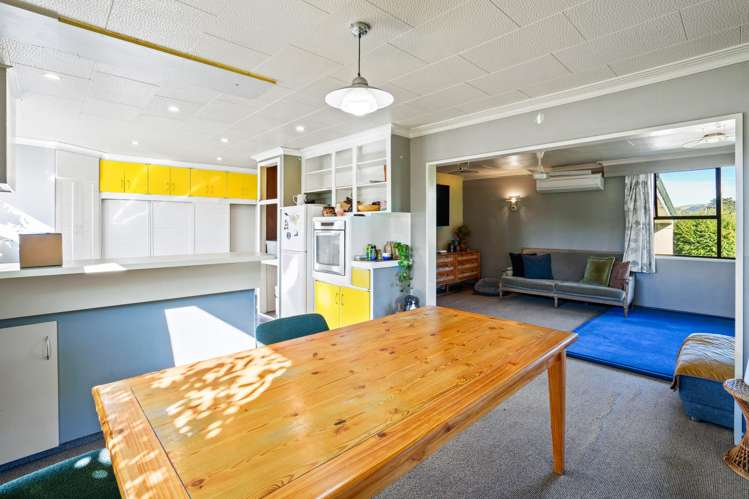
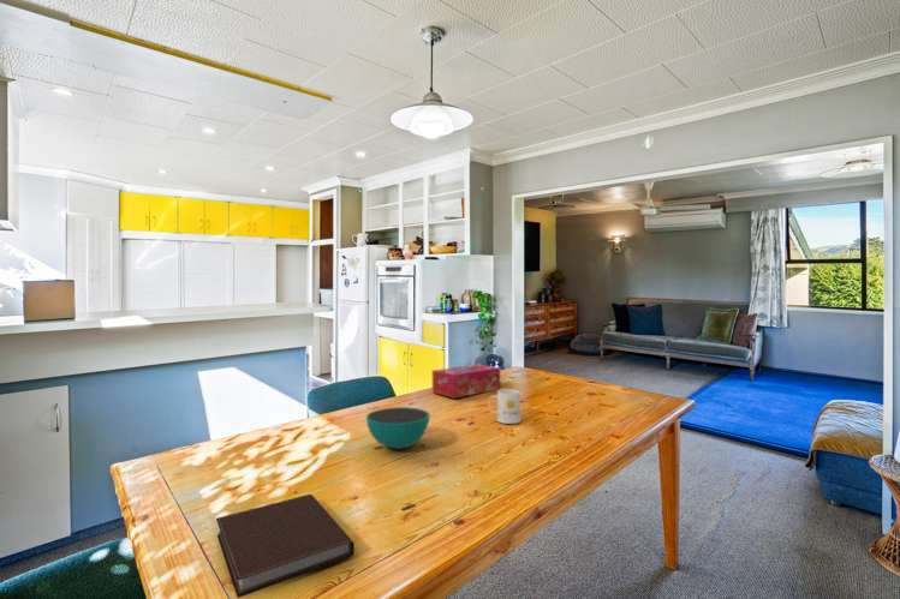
+ mug [488,388,523,425]
+ tissue box [431,363,501,400]
+ bowl [365,406,431,450]
+ notebook [215,493,356,599]
